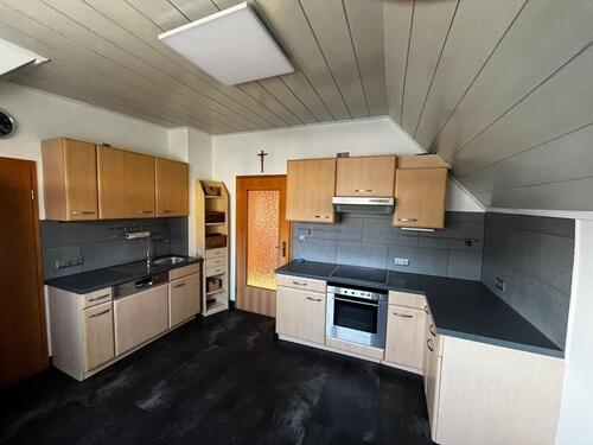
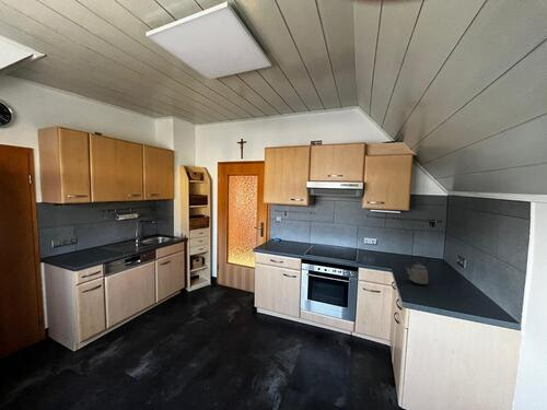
+ kettle [404,255,430,285]
